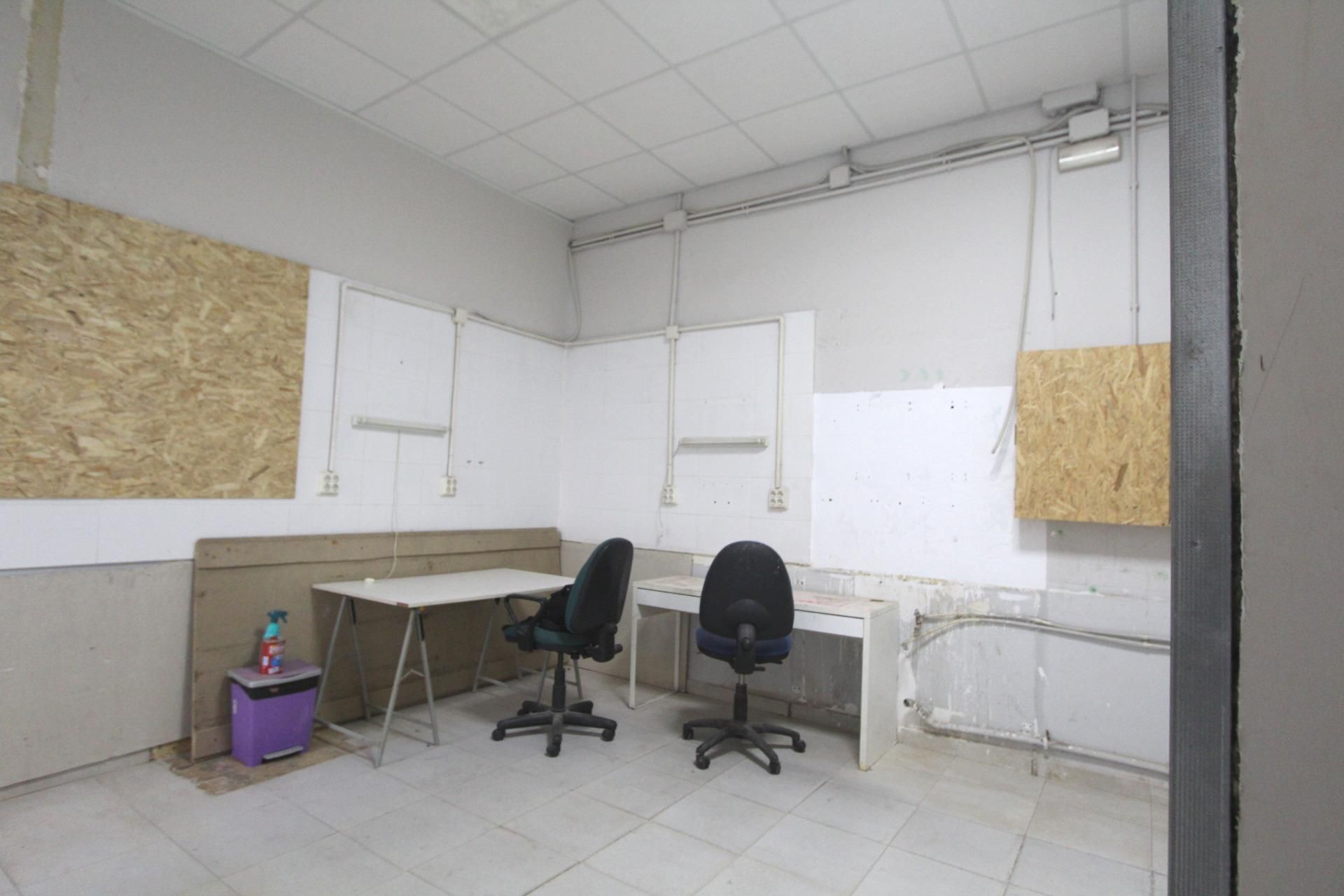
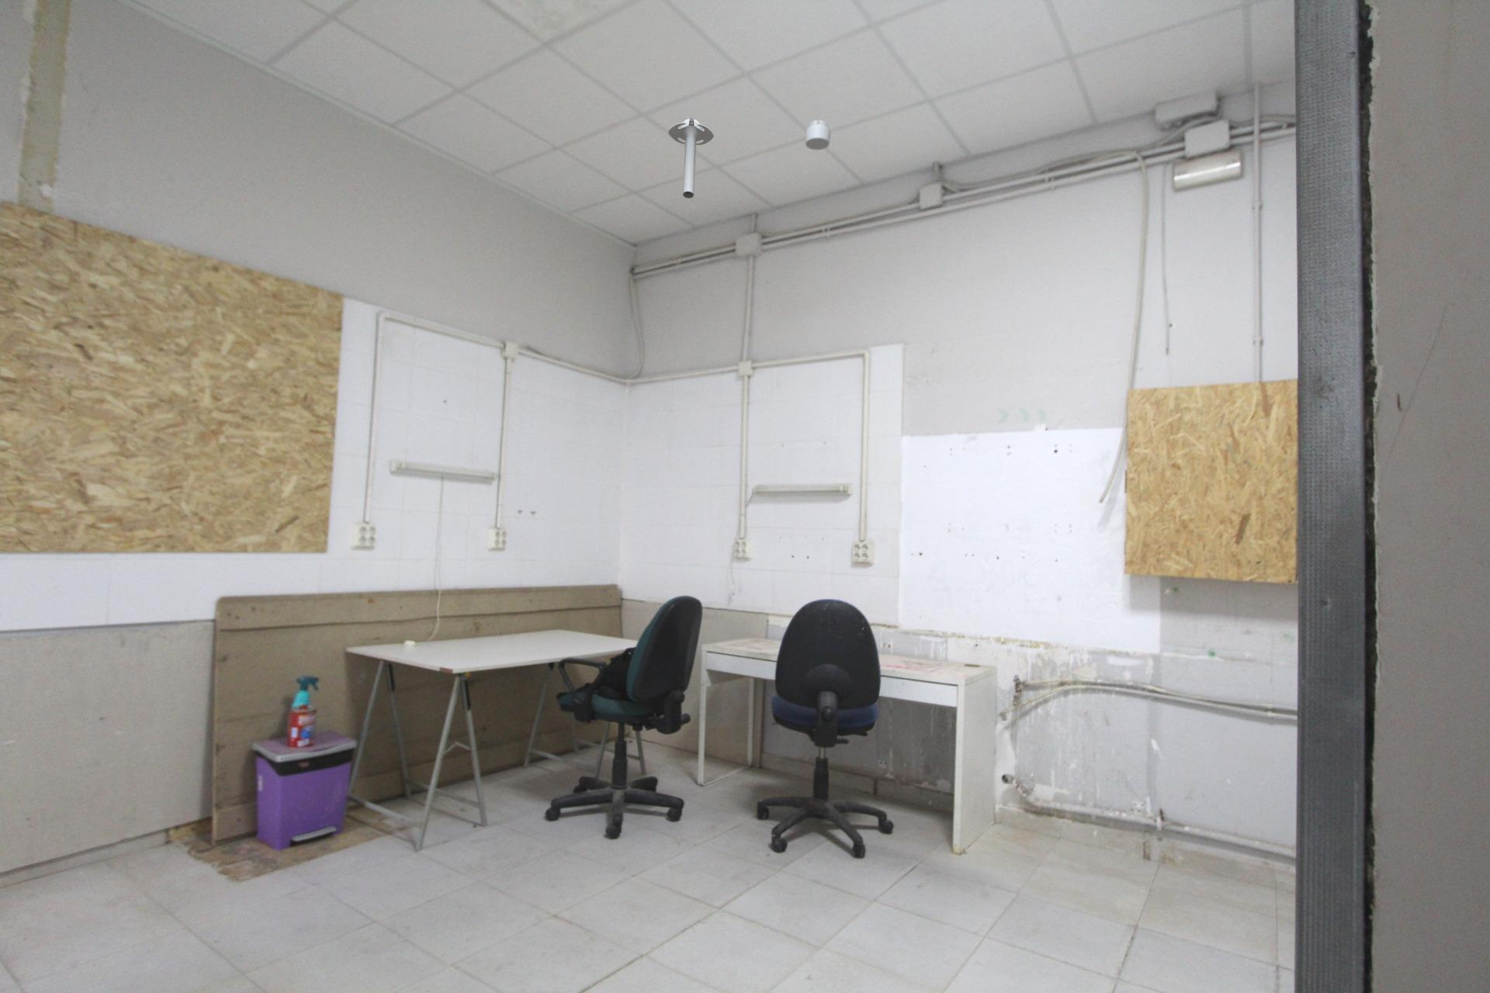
+ ceiling light [667,117,714,199]
+ smoke detector [804,120,831,151]
